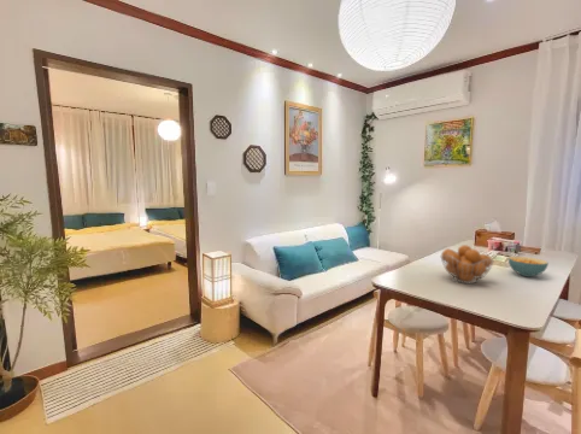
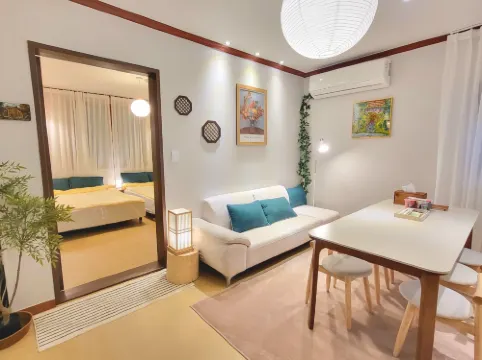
- fruit basket [440,244,495,285]
- cereal bowl [507,256,550,277]
